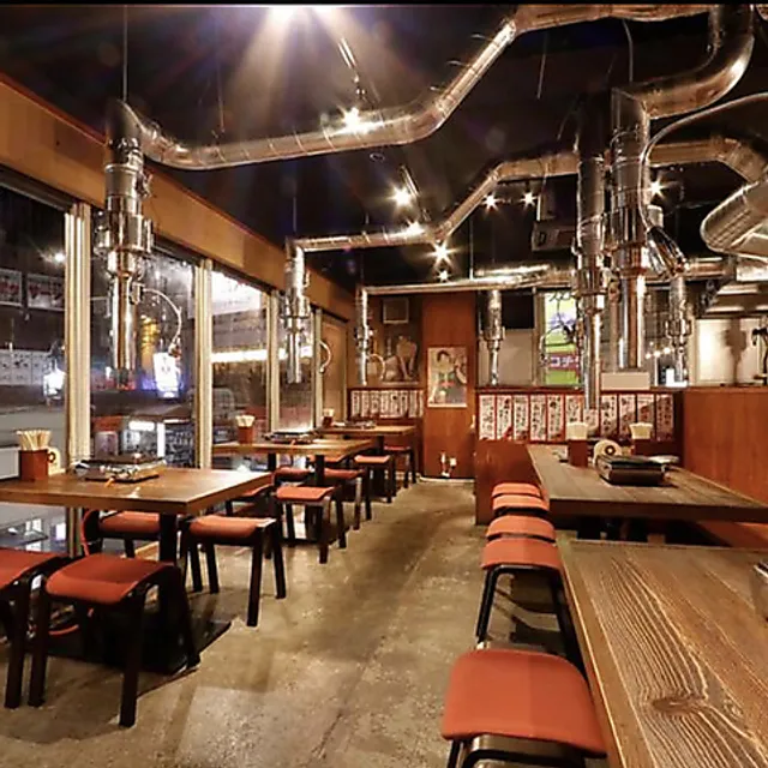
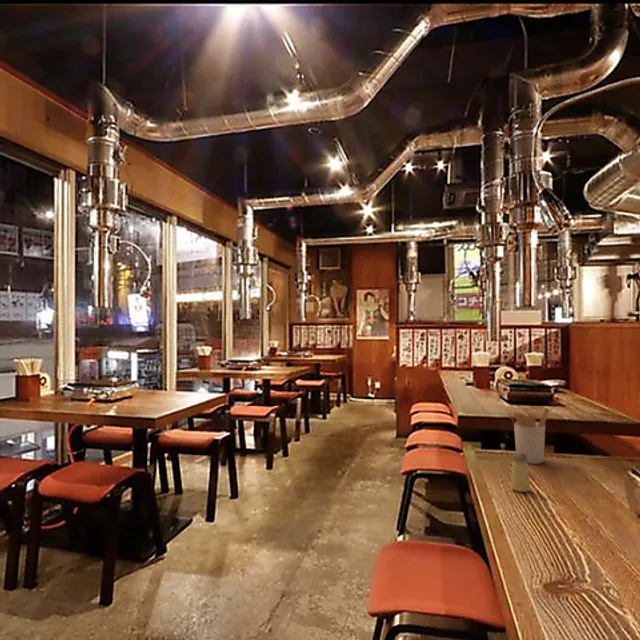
+ utensil holder [506,407,550,465]
+ saltshaker [510,452,531,493]
